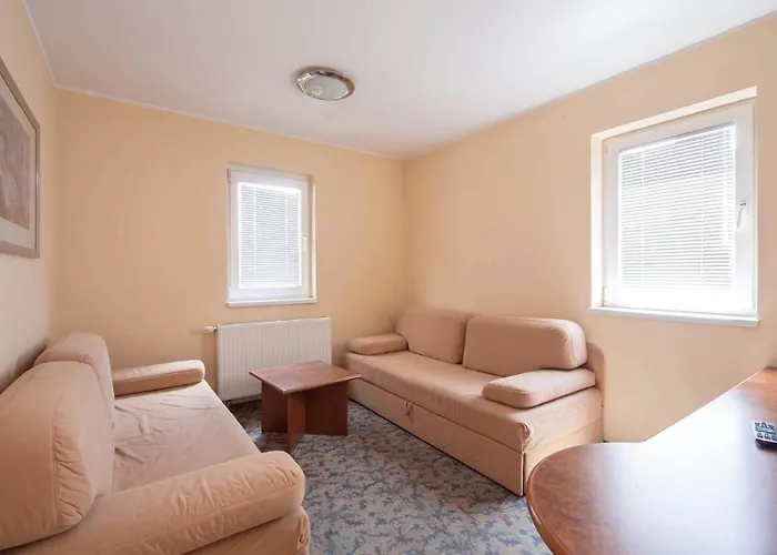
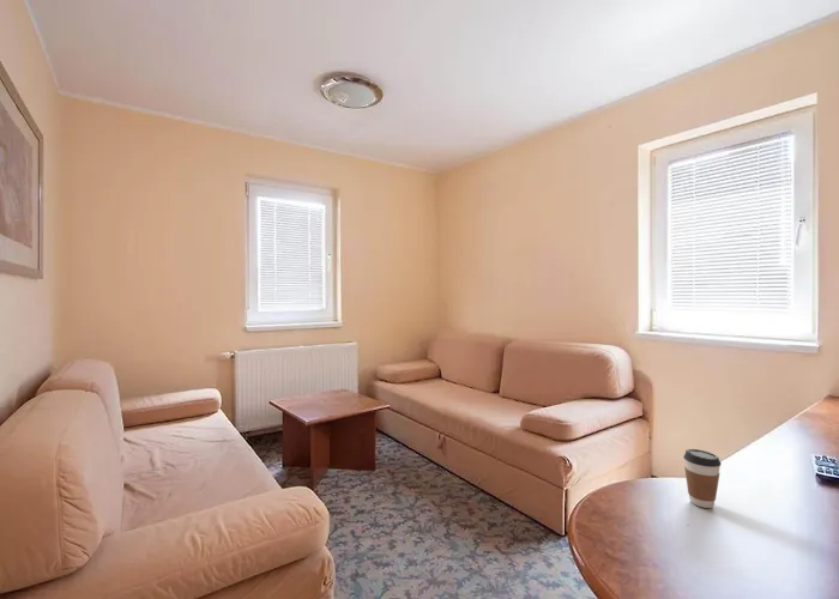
+ coffee cup [682,448,723,509]
